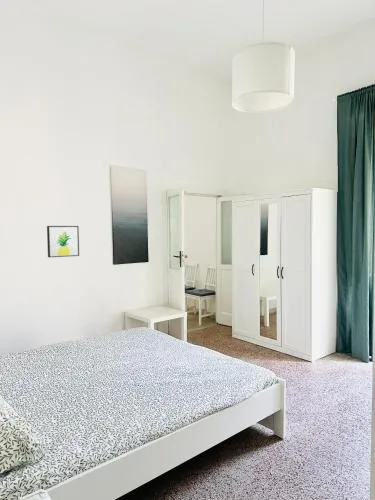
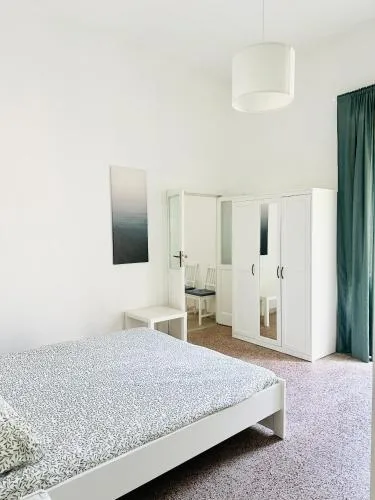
- wall art [46,225,80,258]
